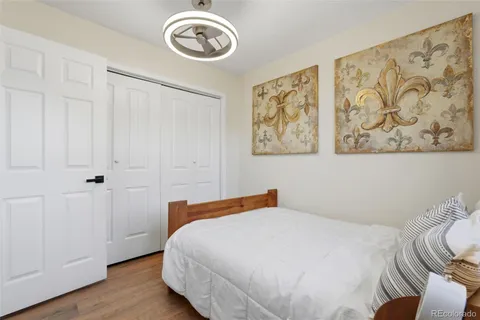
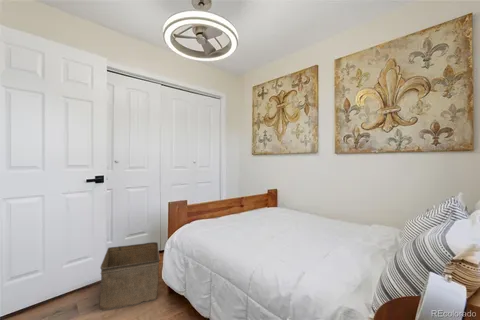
+ storage bin [98,241,161,312]
